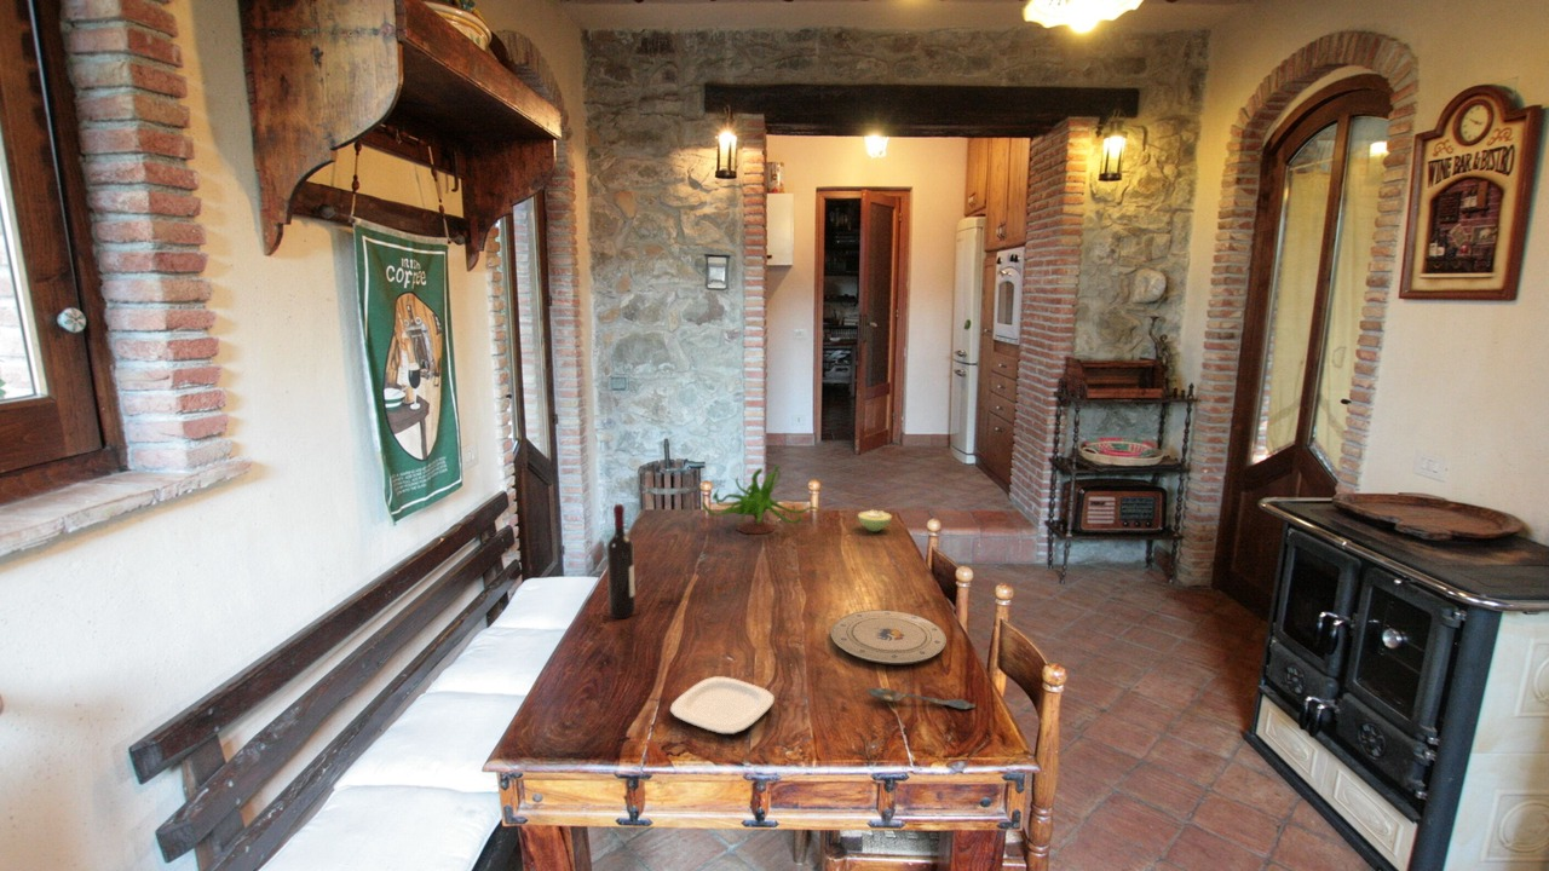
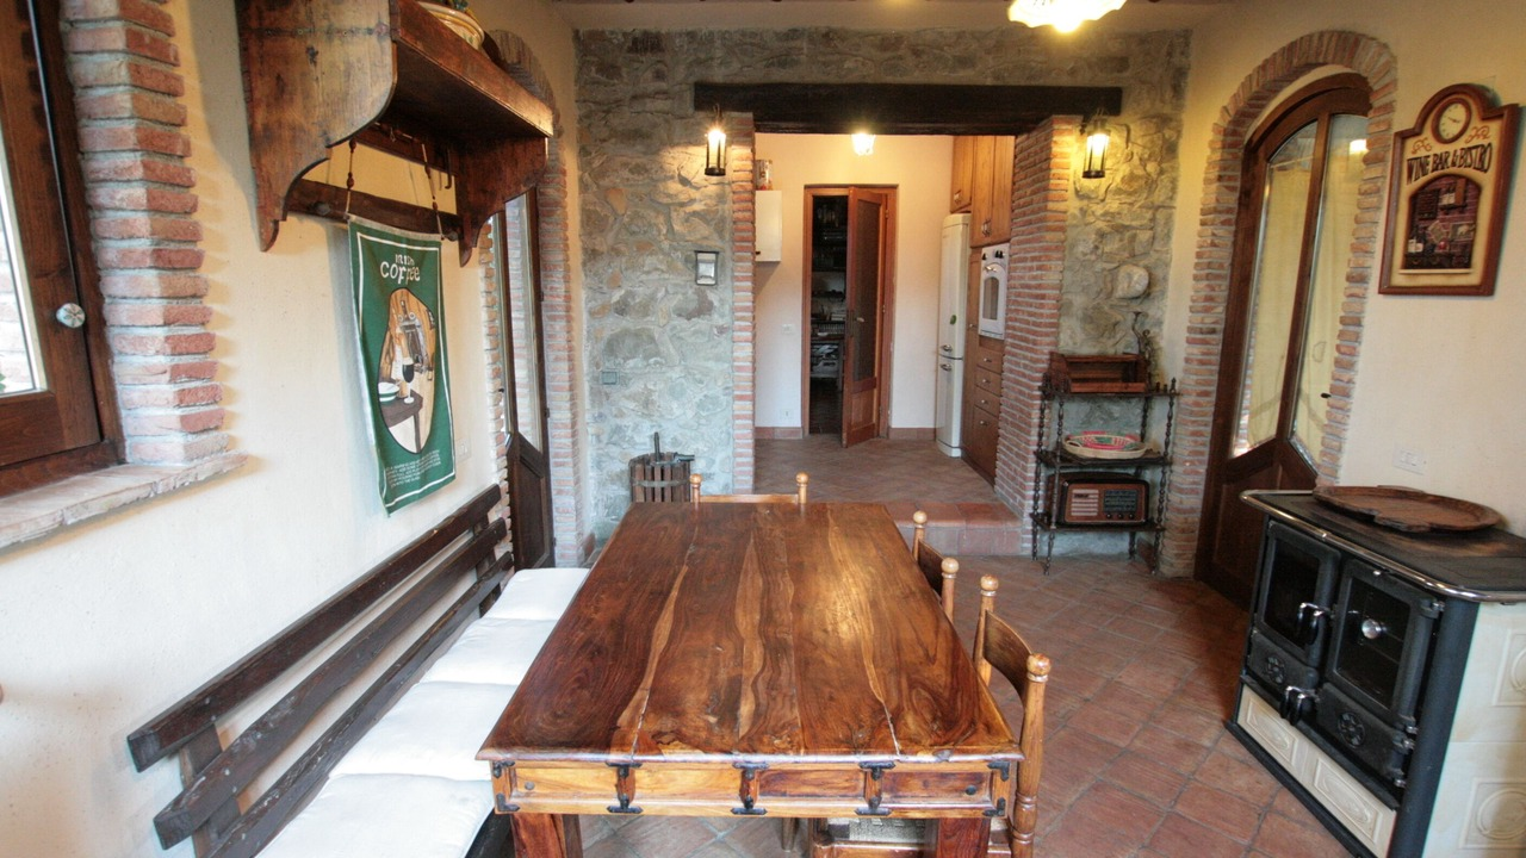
- plant [701,463,820,535]
- plate [829,608,948,665]
- plate [669,675,776,736]
- wine bottle [606,503,637,619]
- sugar bowl [857,509,893,532]
- spoon [865,687,977,710]
